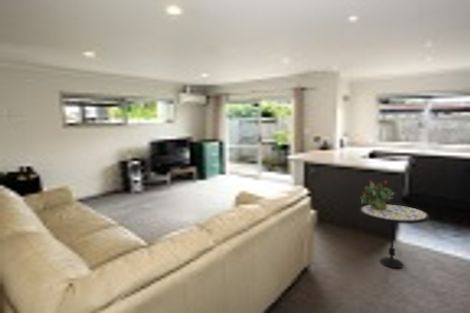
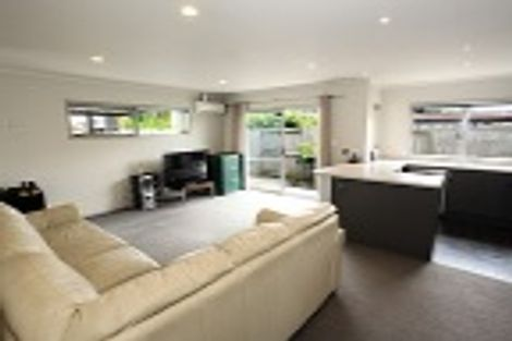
- potted plant [360,179,397,210]
- side table [359,203,430,269]
